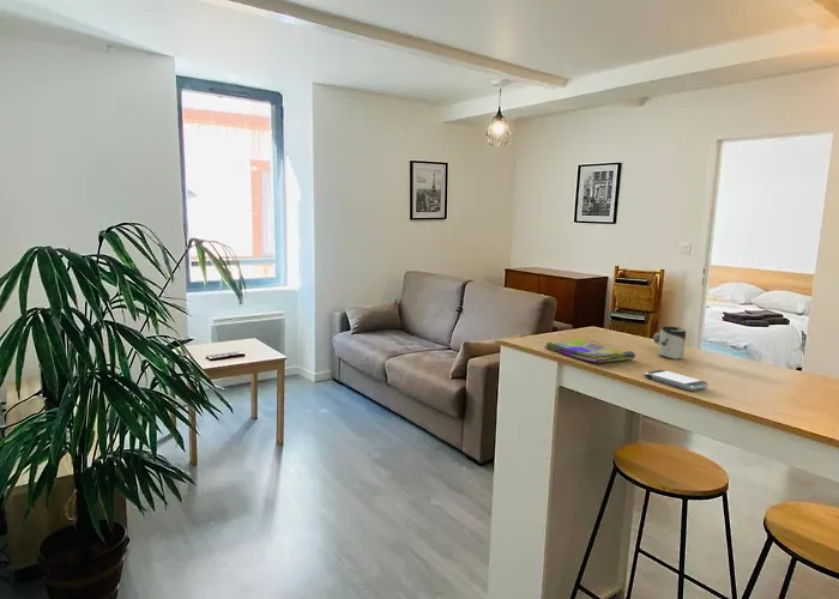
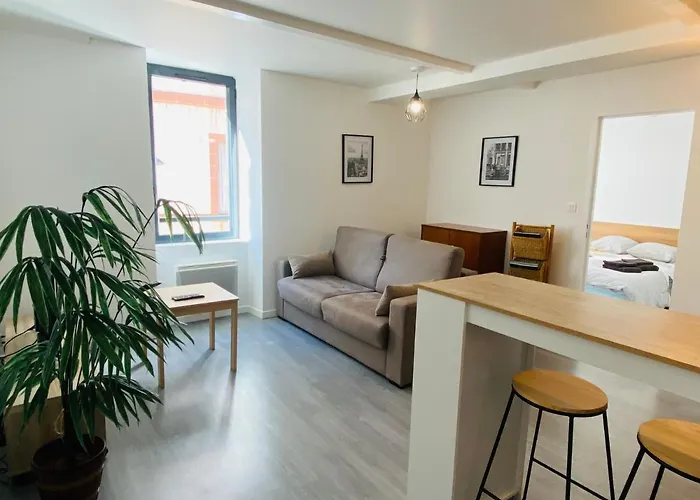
- dish towel [543,337,636,364]
- smartphone [644,369,710,392]
- cup [652,326,687,359]
